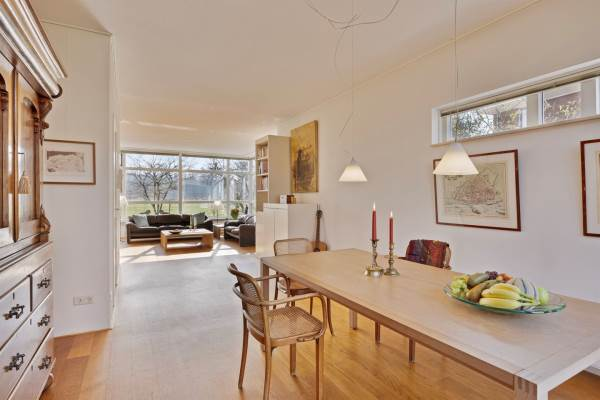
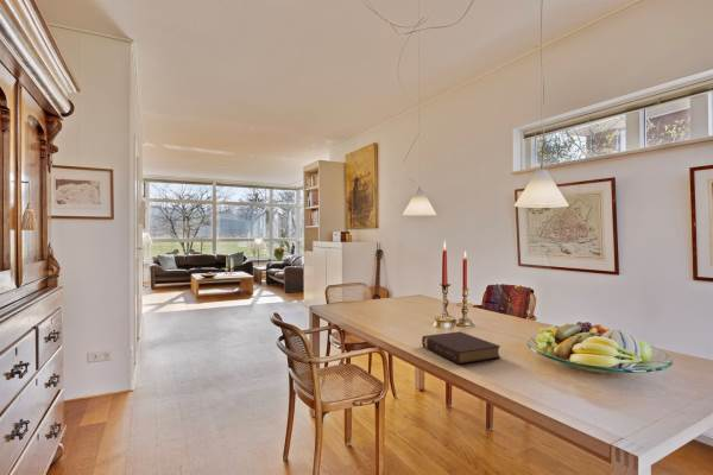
+ book [421,330,501,366]
